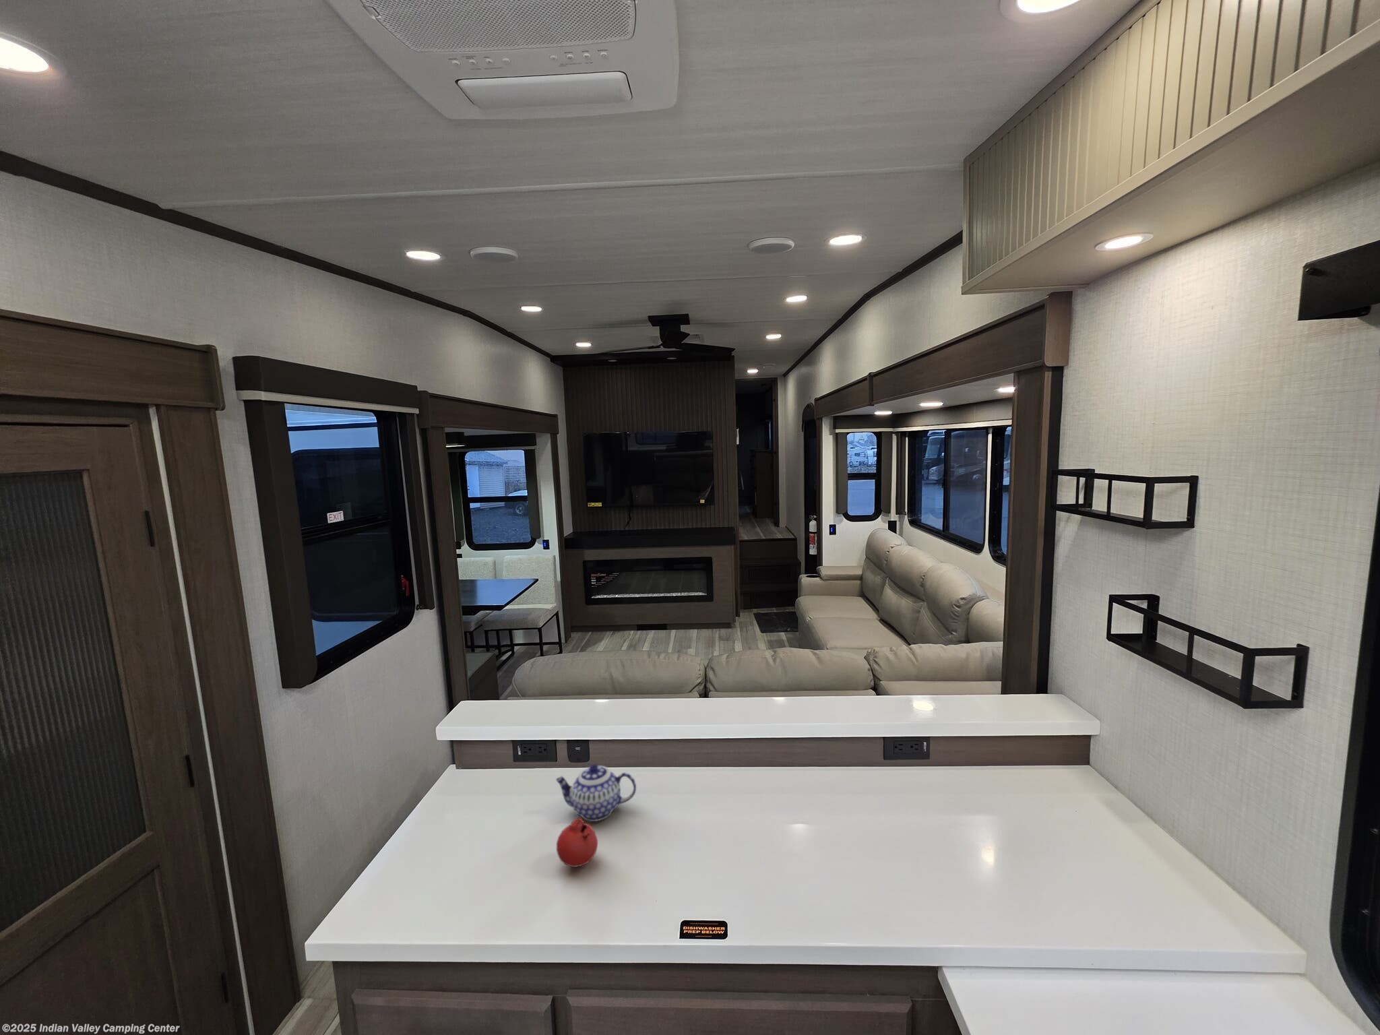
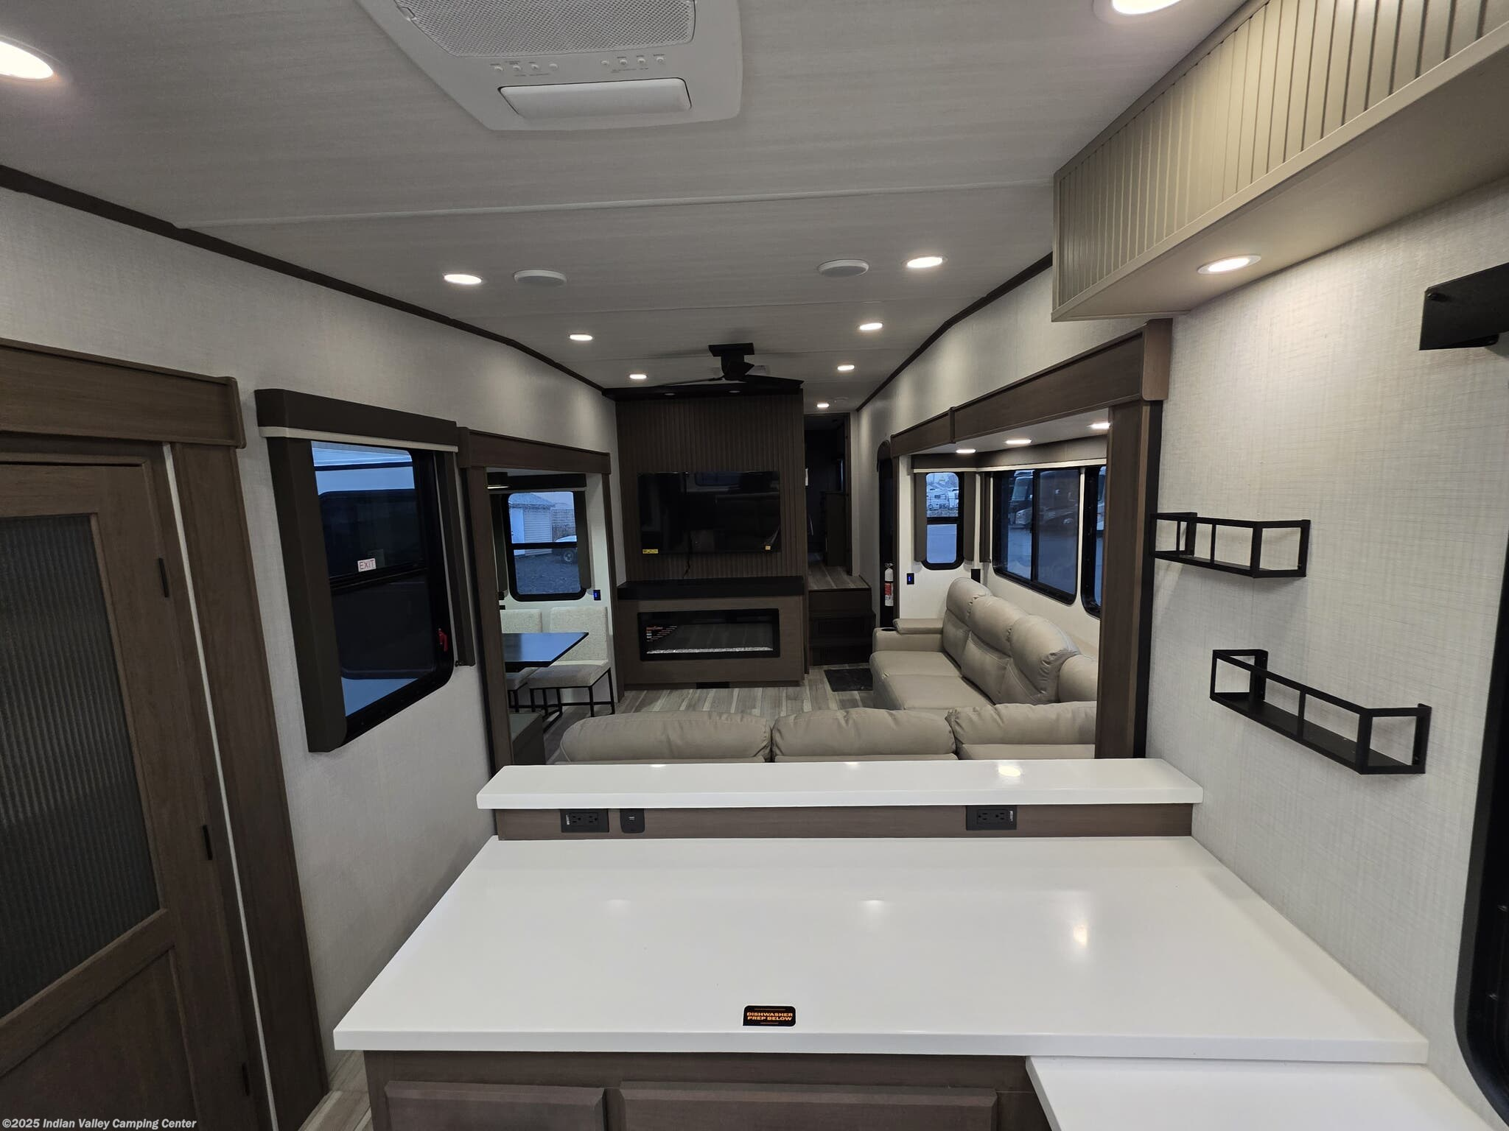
- fruit [556,818,599,868]
- teapot [554,763,637,822]
